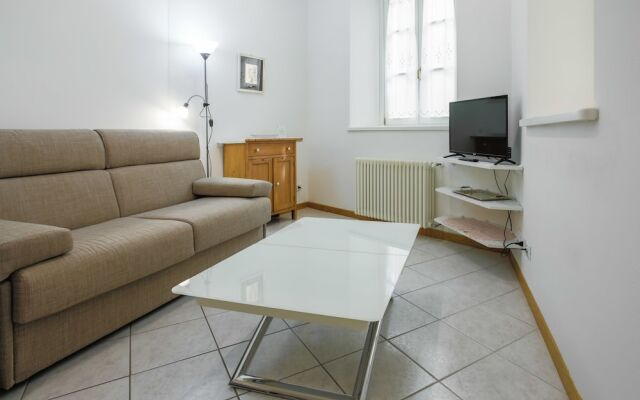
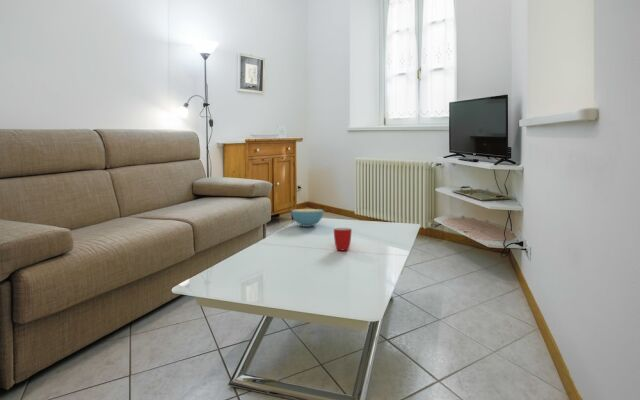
+ mug [333,227,353,251]
+ cereal bowl [290,208,325,228]
